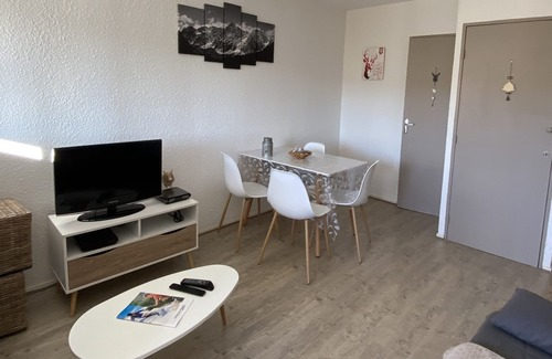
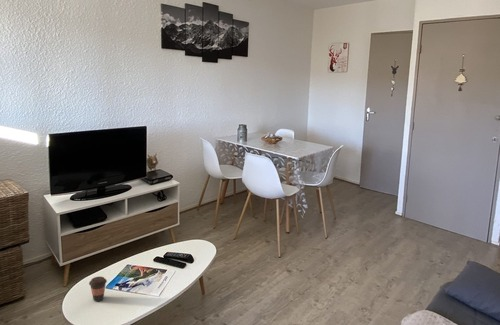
+ coffee cup [88,276,108,302]
